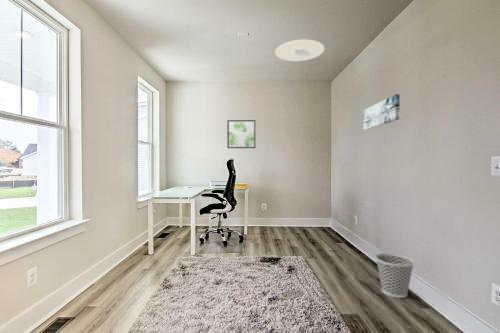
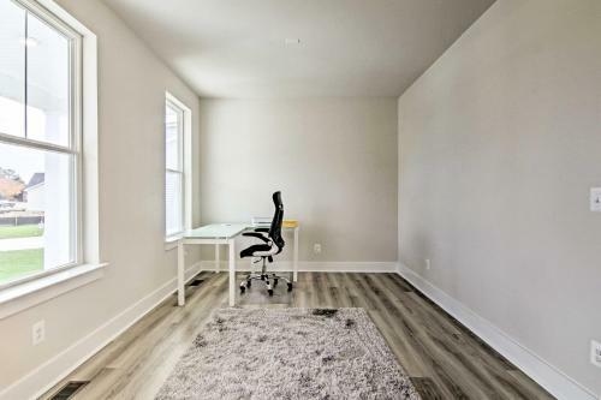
- ceiling light [274,39,325,62]
- wall art [226,119,256,149]
- wastebasket [374,252,415,299]
- wall art [362,93,401,131]
